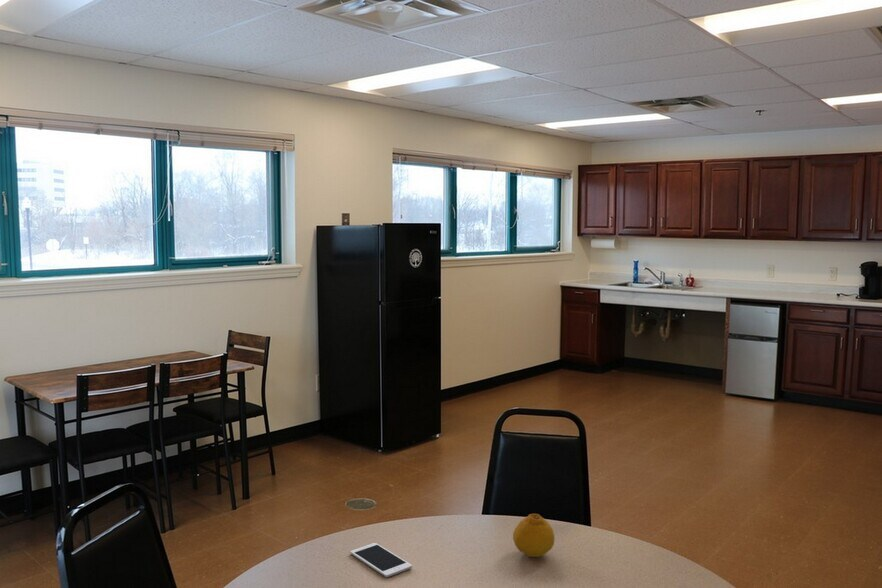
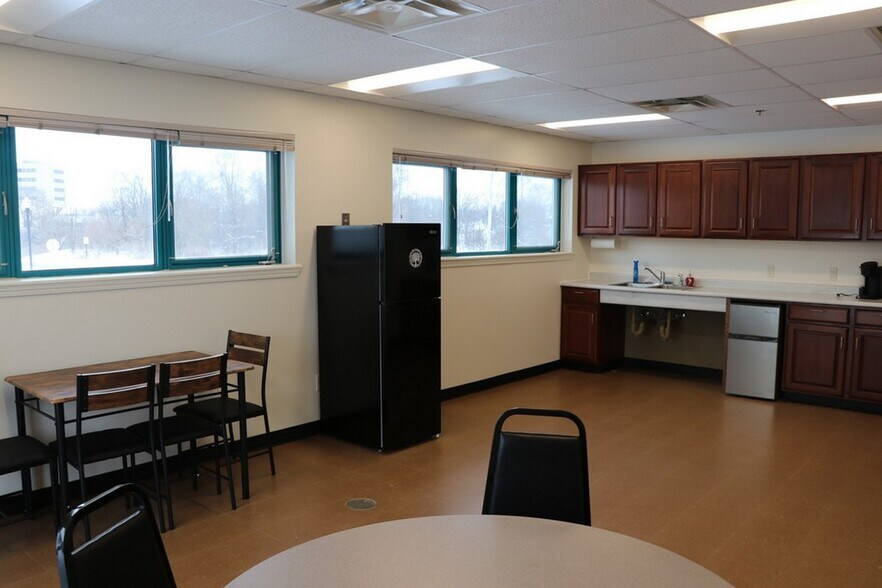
- fruit [512,513,556,558]
- cell phone [349,542,413,578]
